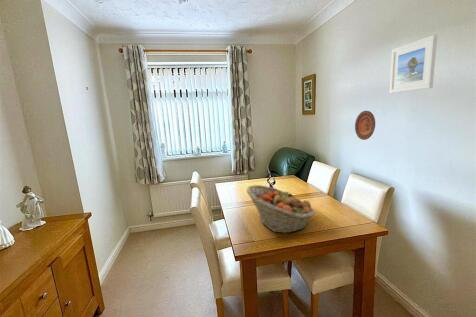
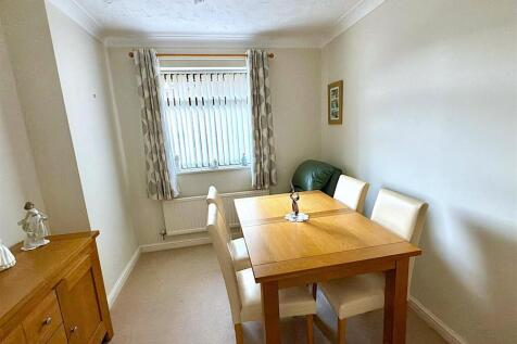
- decorative plate [354,110,376,141]
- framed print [388,34,438,94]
- fruit basket [246,184,316,234]
